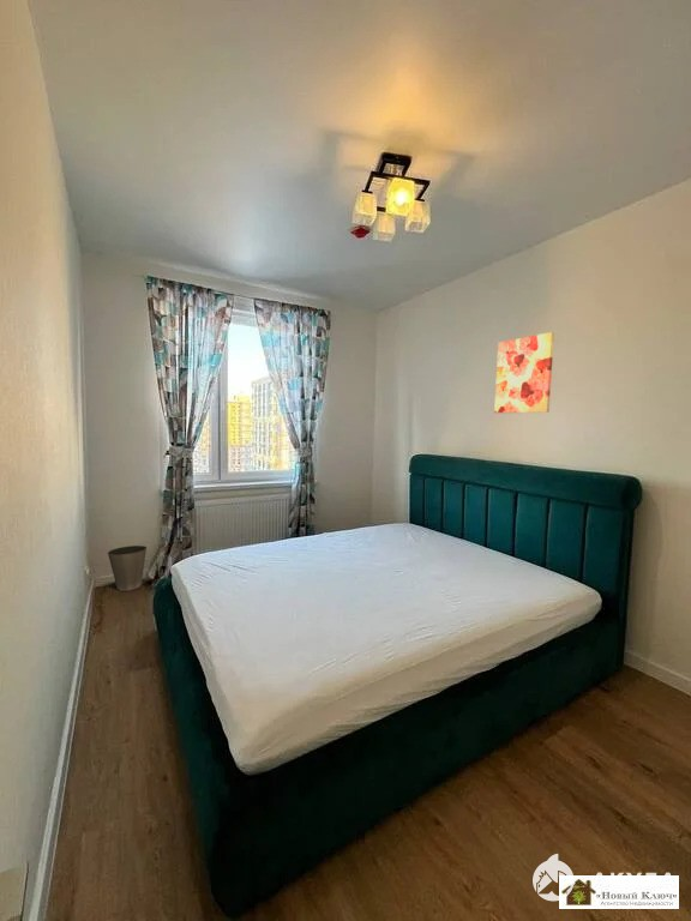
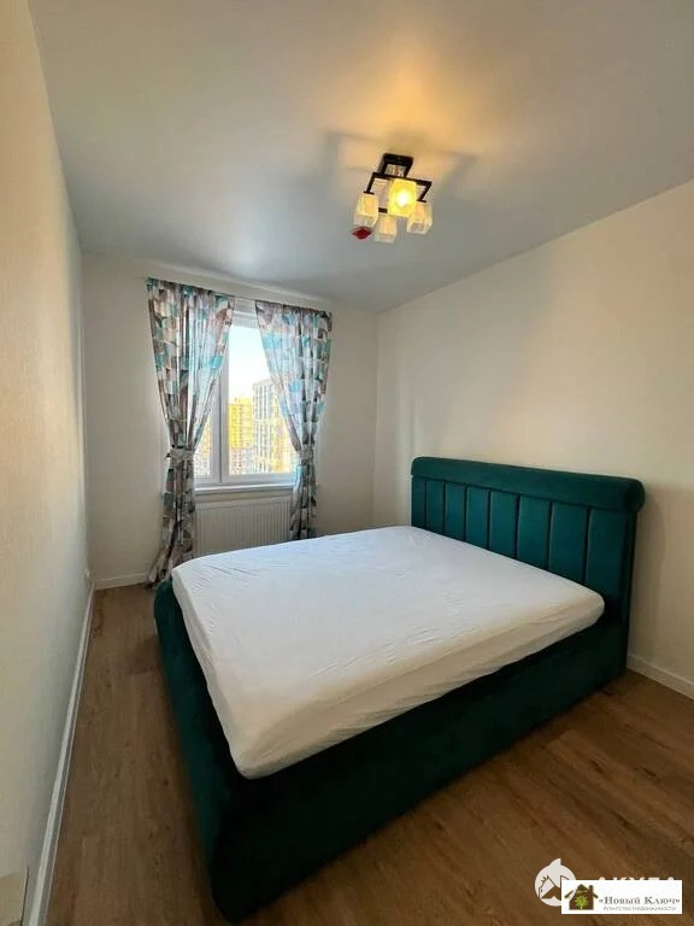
- wall art [493,331,555,414]
- waste basket [107,544,148,592]
